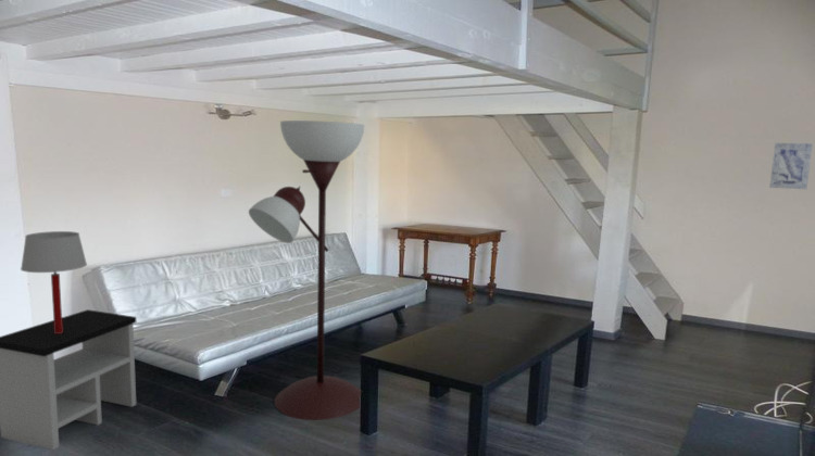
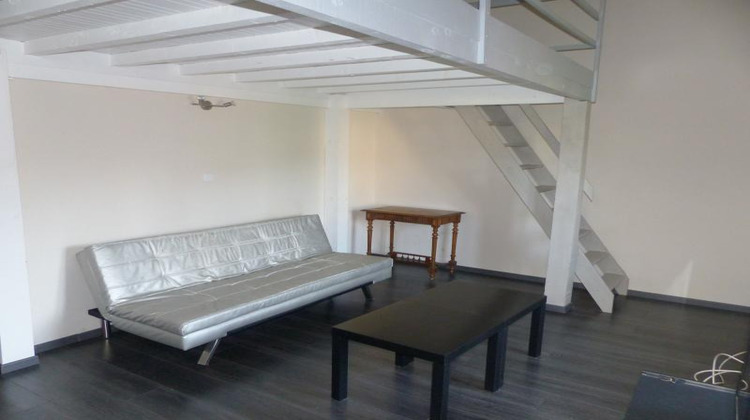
- table lamp [20,230,88,333]
- side table [0,308,137,451]
- wall art [768,141,814,190]
- floor lamp [248,119,365,421]
